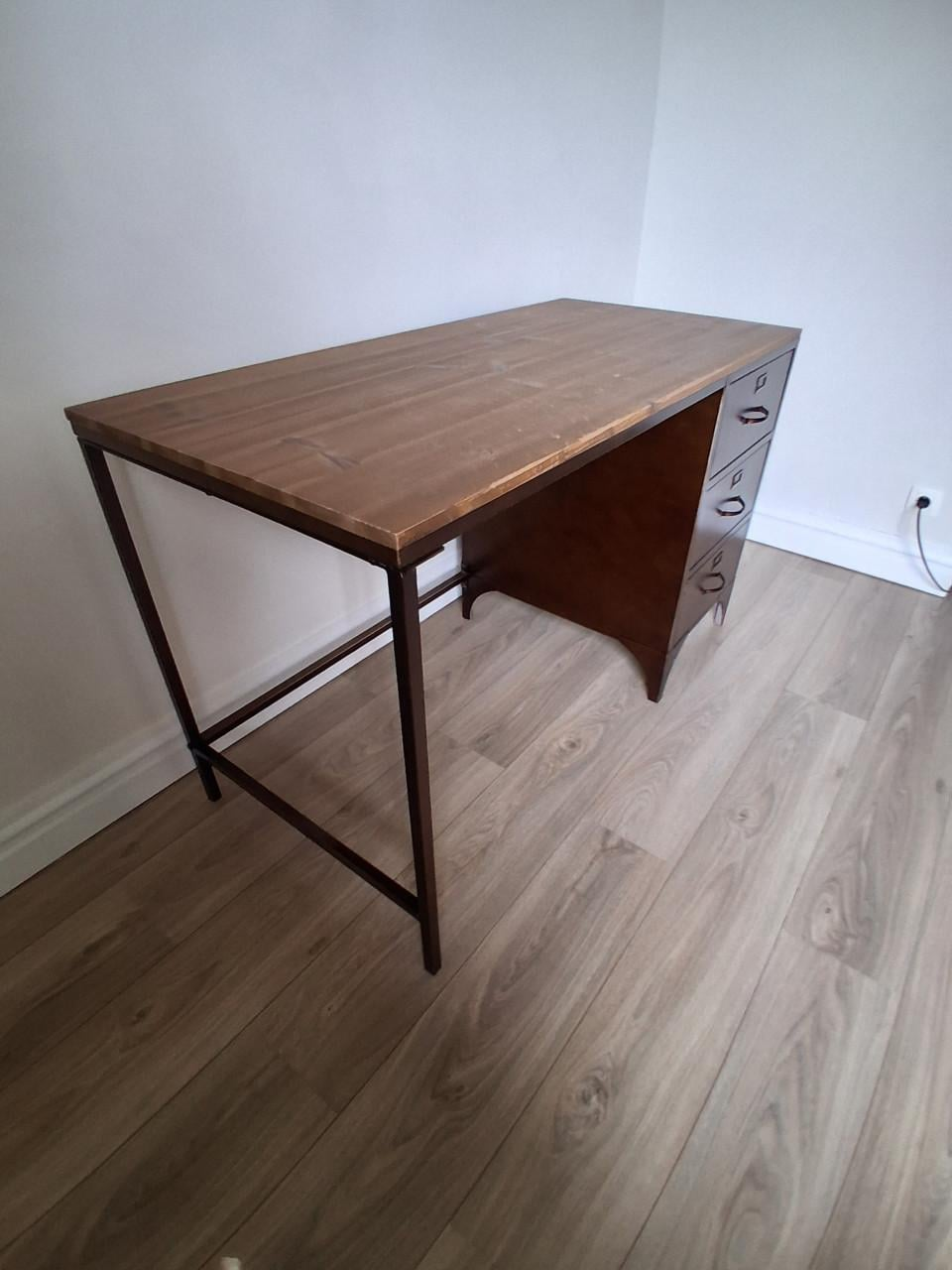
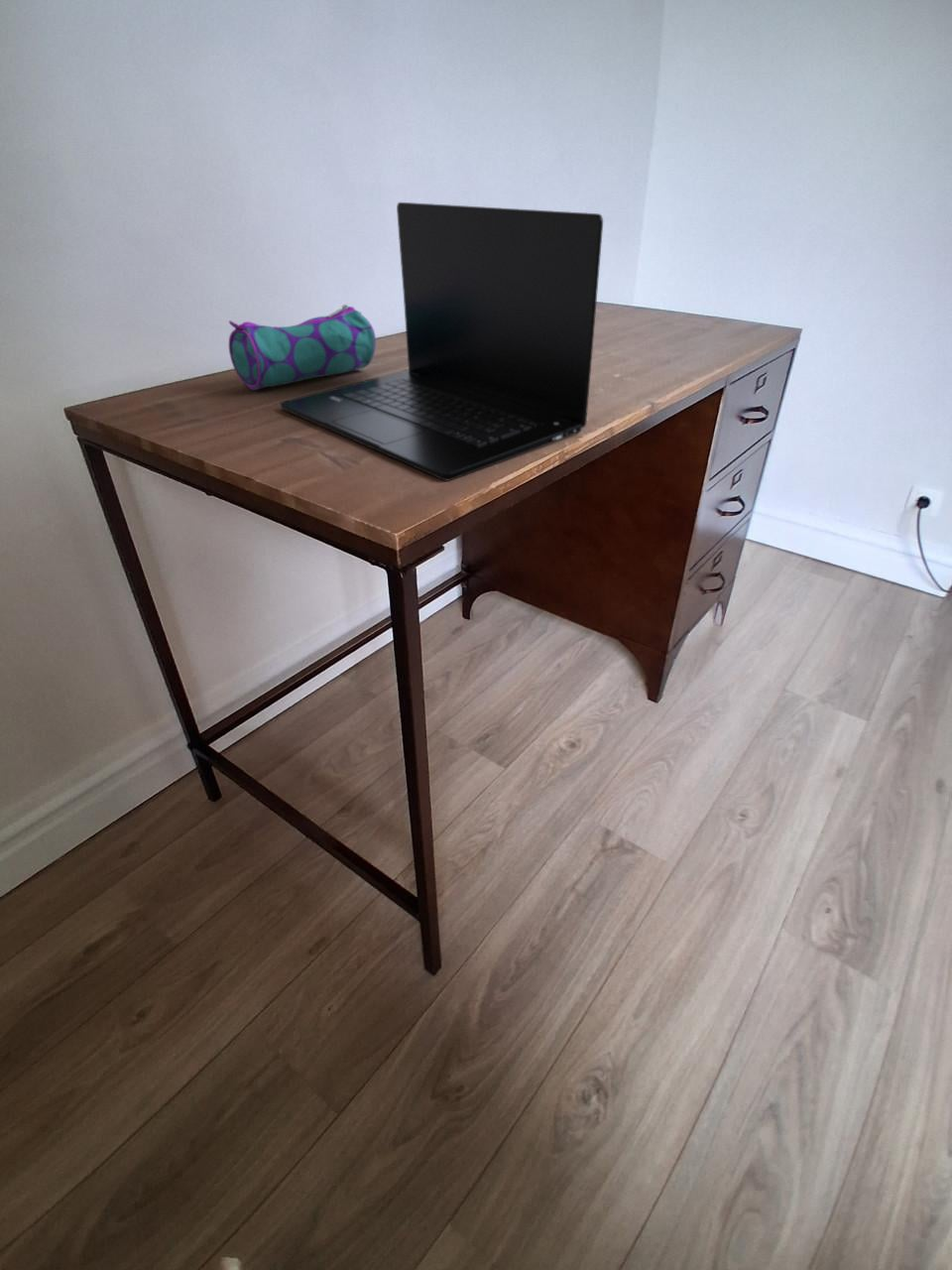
+ laptop [279,201,604,481]
+ pencil case [228,304,377,391]
